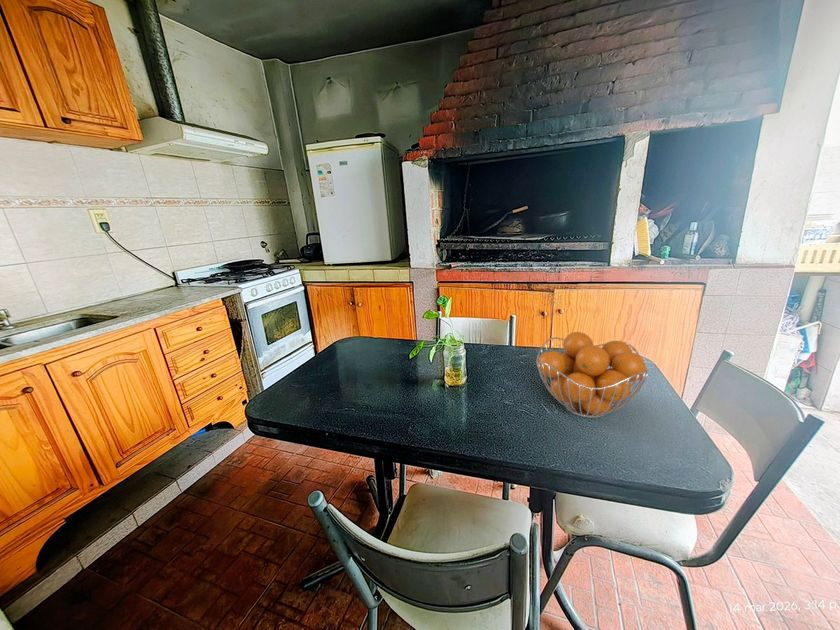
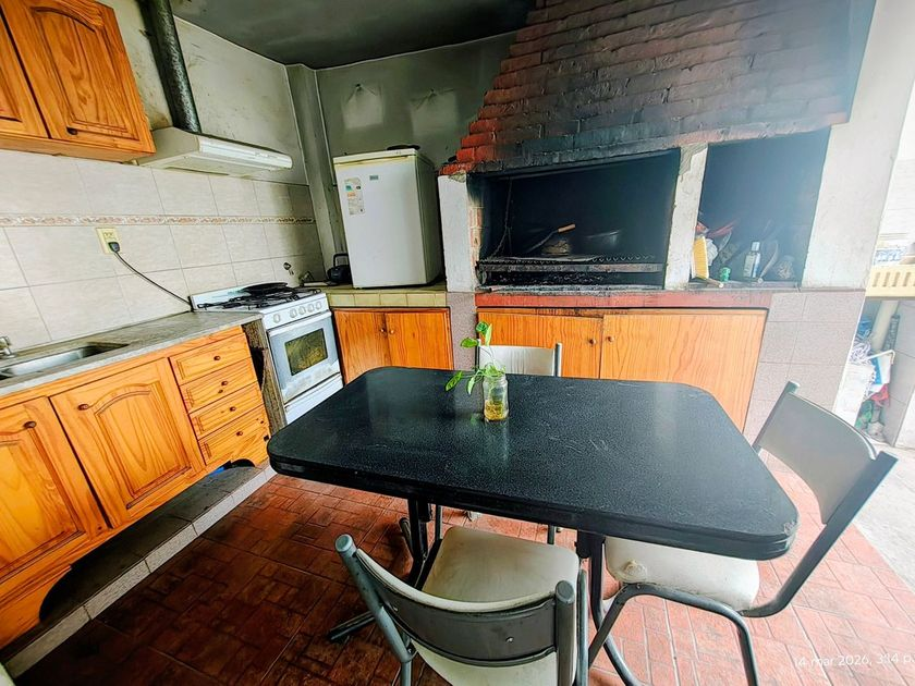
- fruit basket [535,331,650,419]
